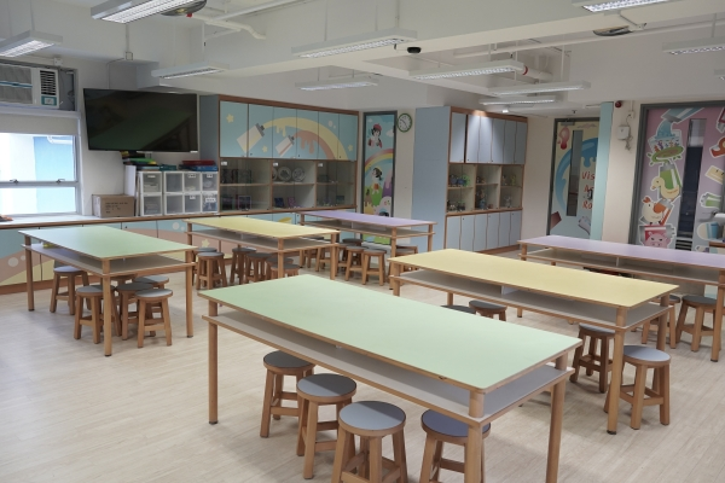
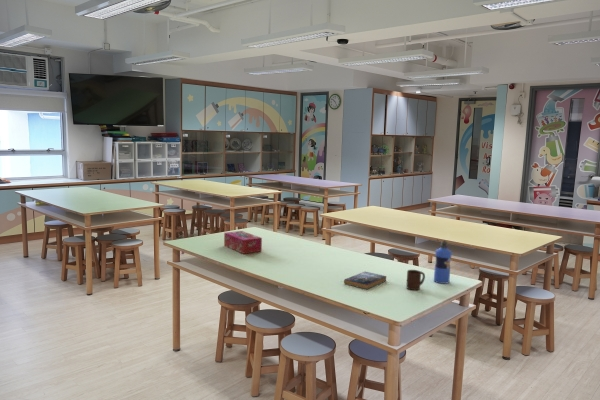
+ tissue box [223,230,263,255]
+ cup [405,269,426,291]
+ water bottle [433,240,453,285]
+ book [343,270,387,290]
